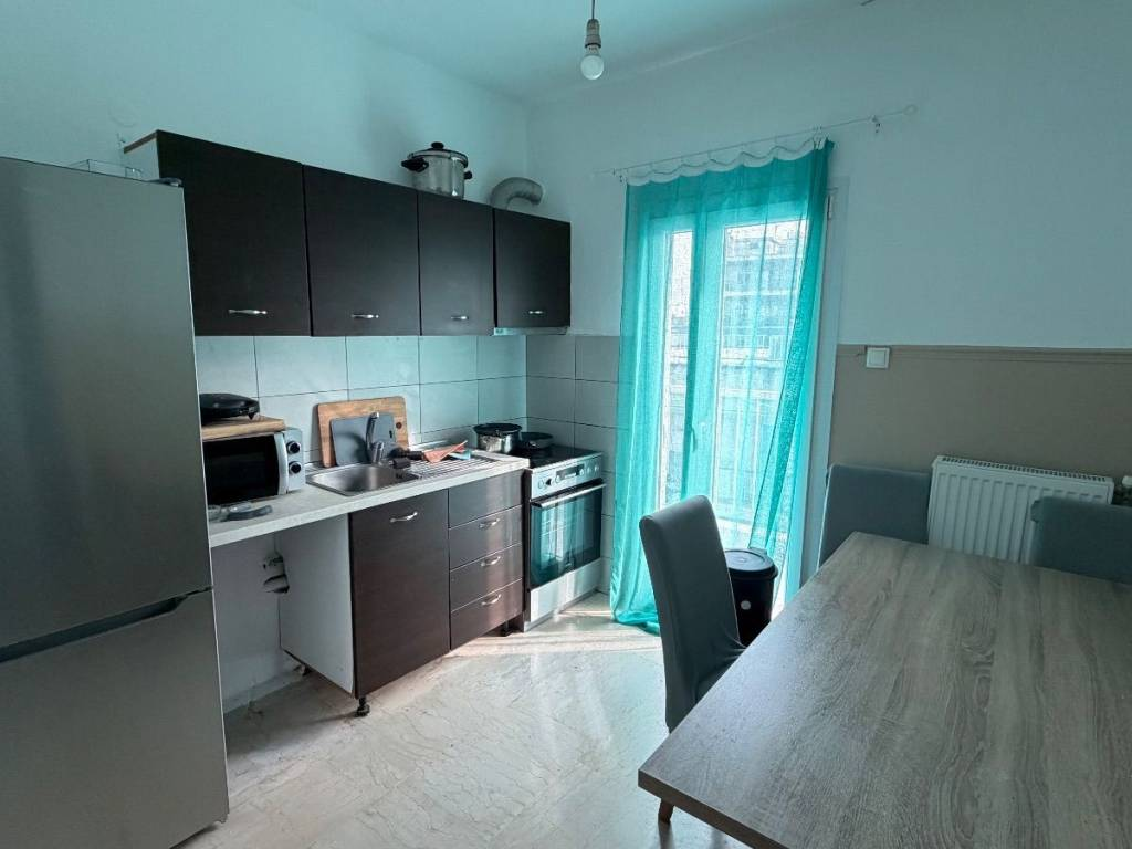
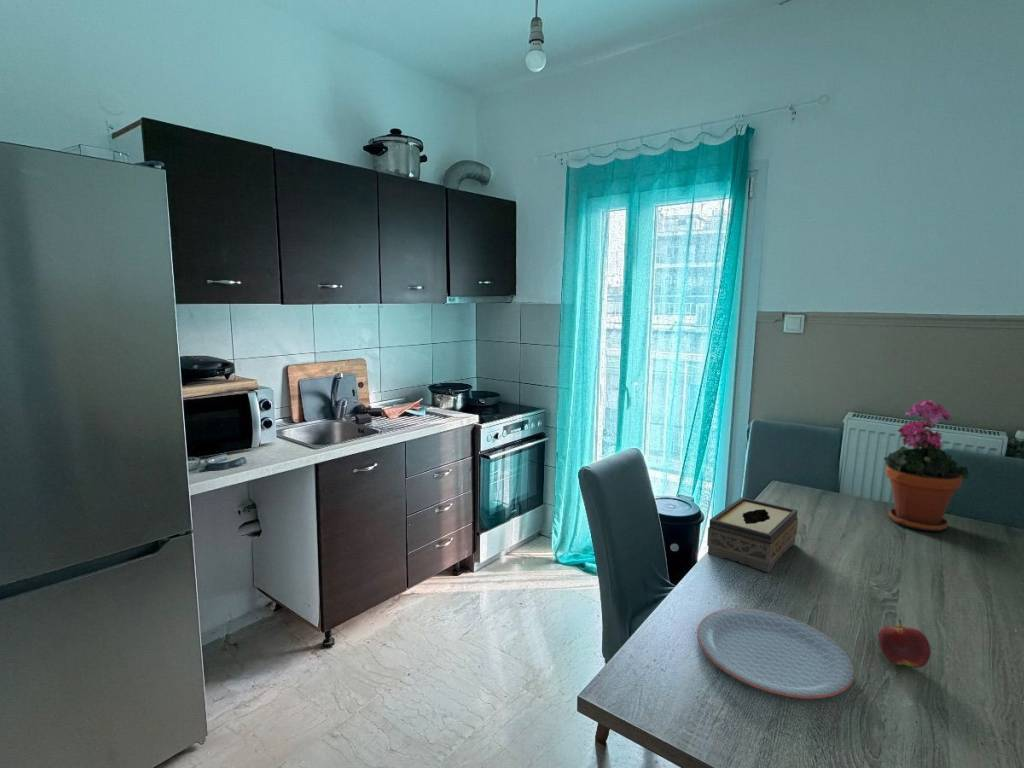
+ tissue box [706,496,799,573]
+ apple [877,619,932,669]
+ potted plant [883,398,970,532]
+ plate [696,607,856,700]
